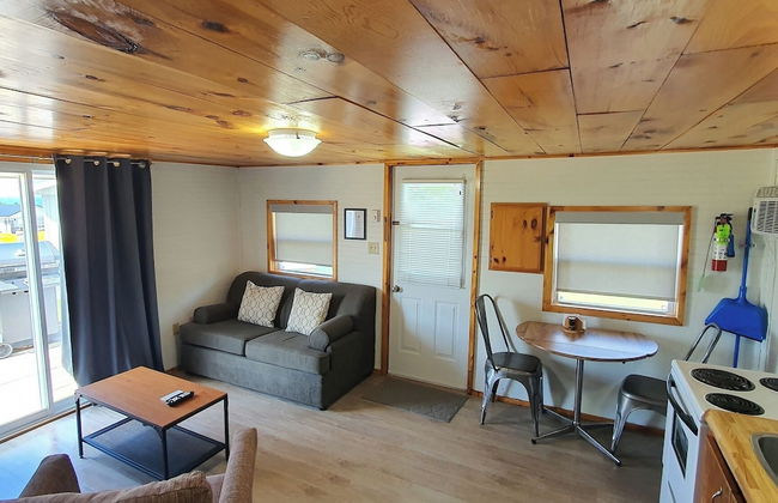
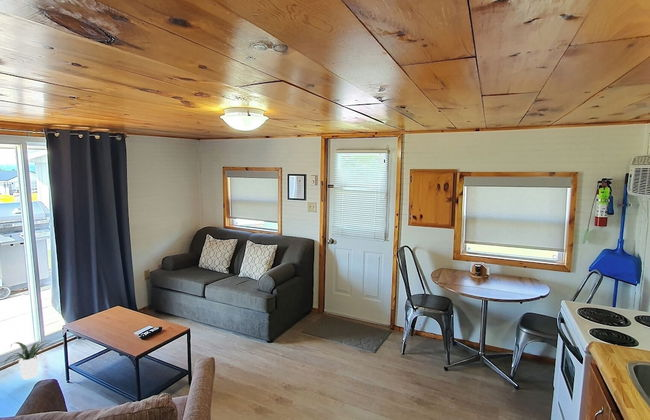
+ potted plant [3,340,54,380]
